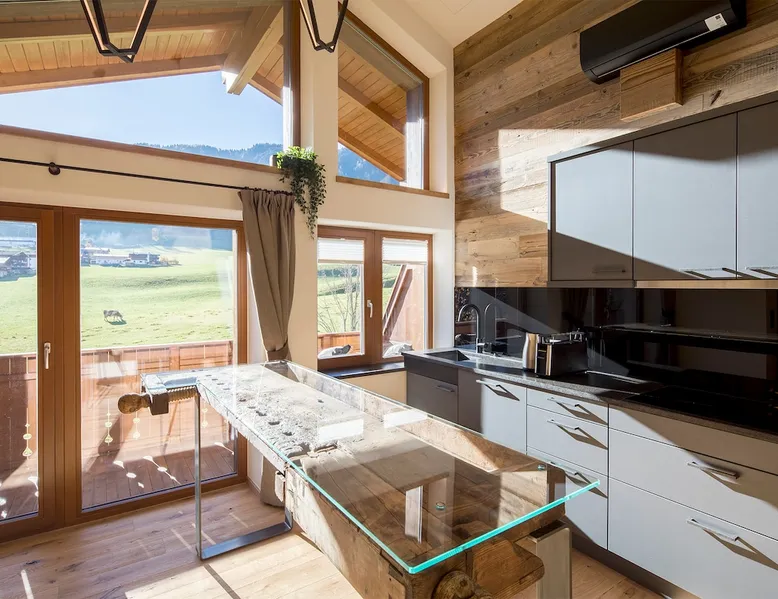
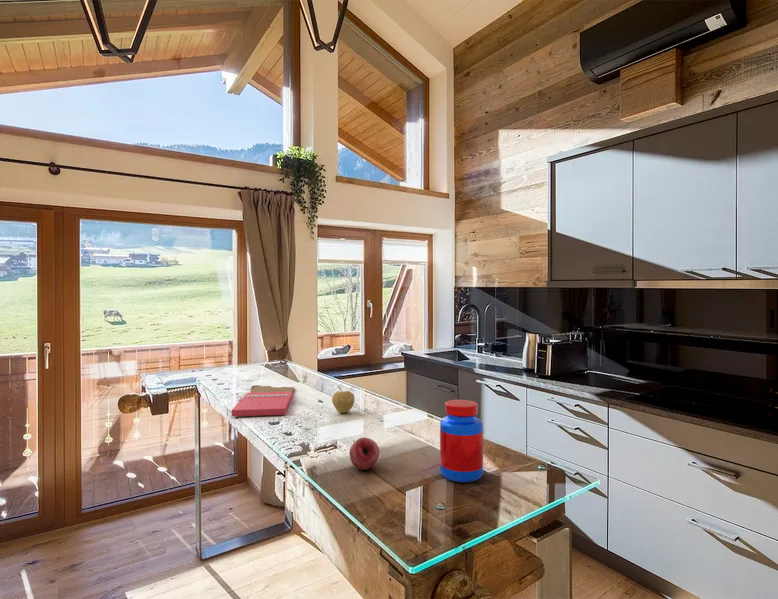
+ fruit [331,385,356,414]
+ cutting board [231,384,295,417]
+ fruit [349,437,380,471]
+ jar [439,399,484,483]
